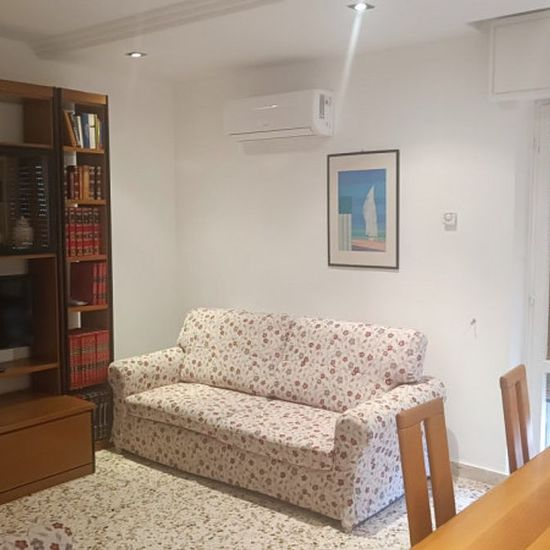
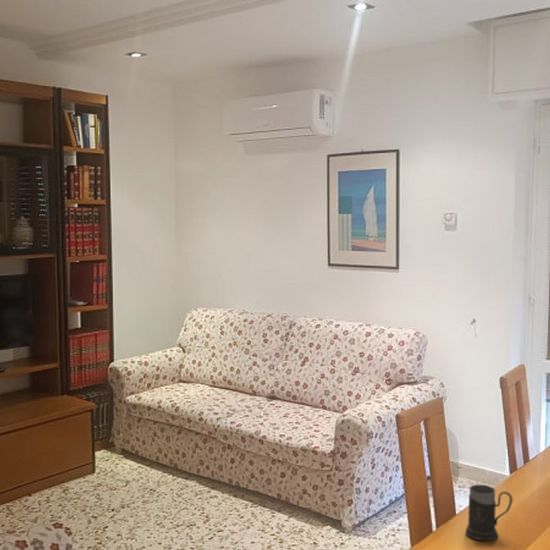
+ mug [464,484,514,541]
